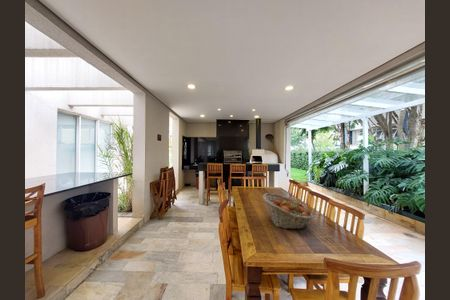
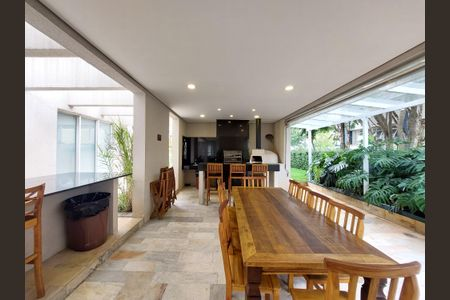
- fruit basket [262,192,314,230]
